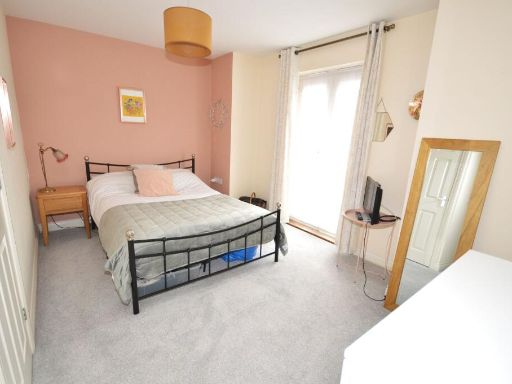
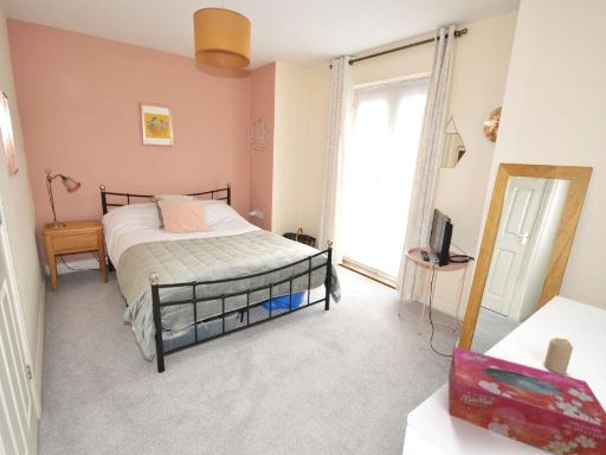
+ candle [543,337,574,374]
+ tissue box [447,346,606,455]
